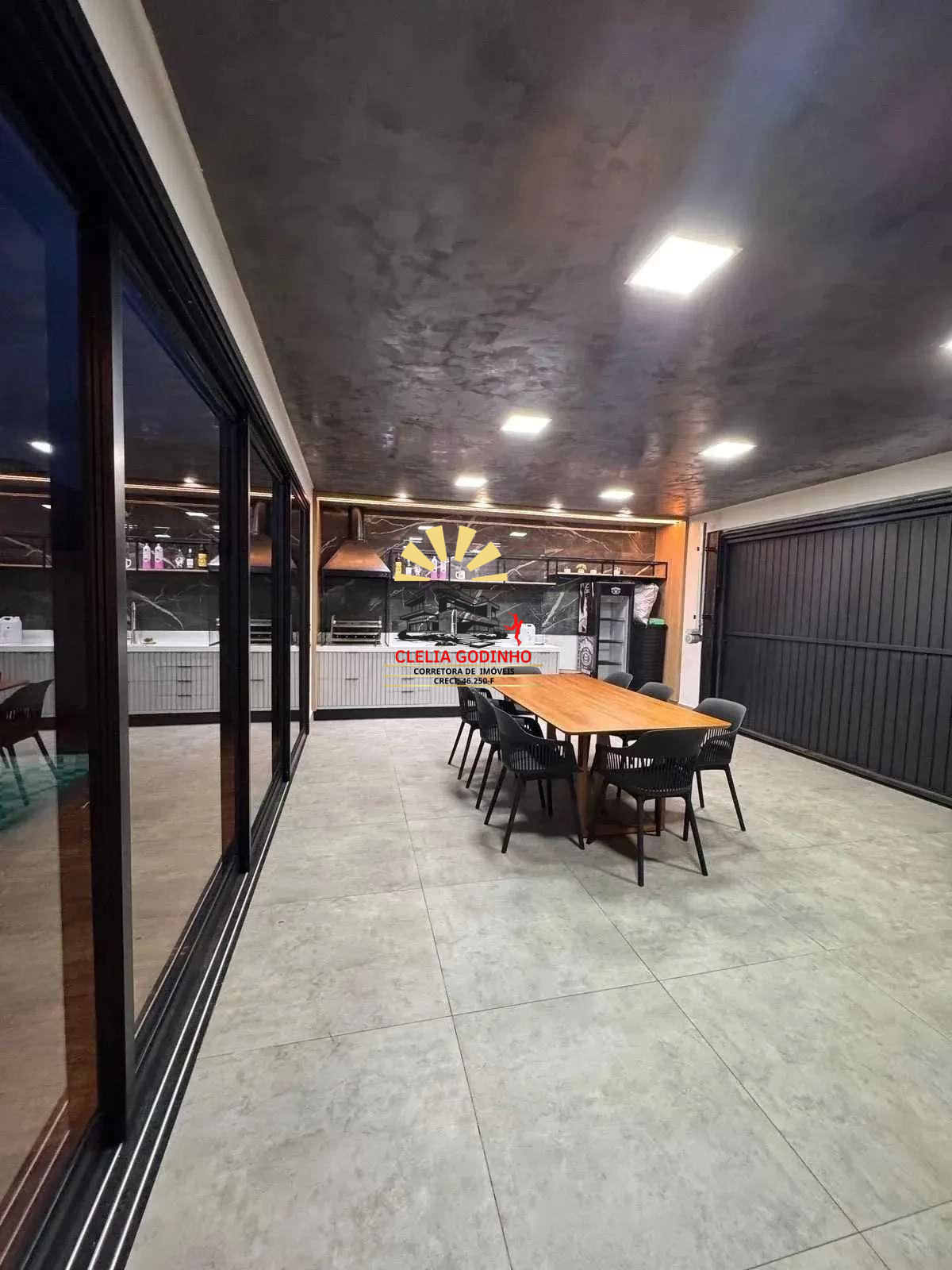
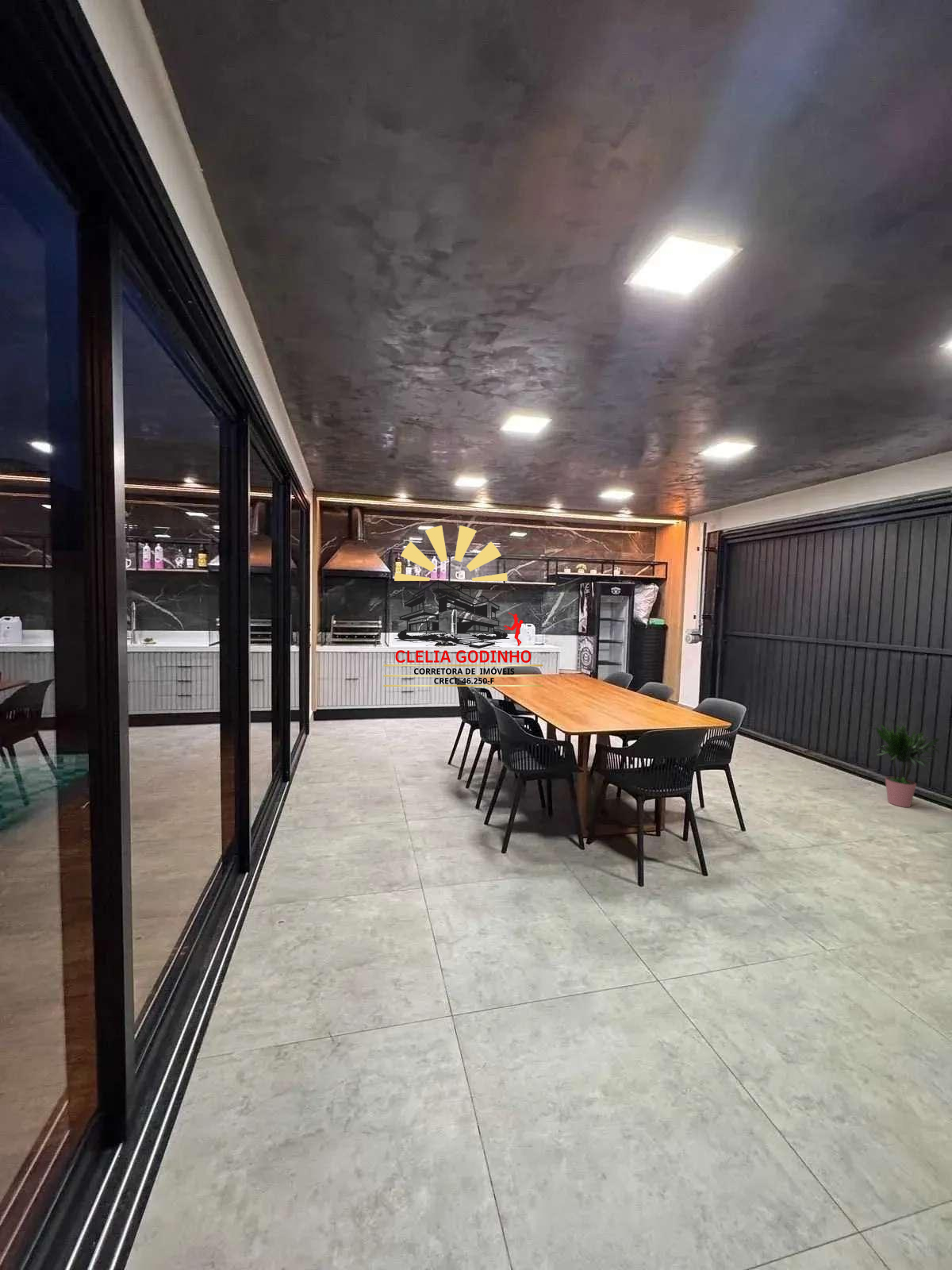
+ potted plant [875,723,940,808]
